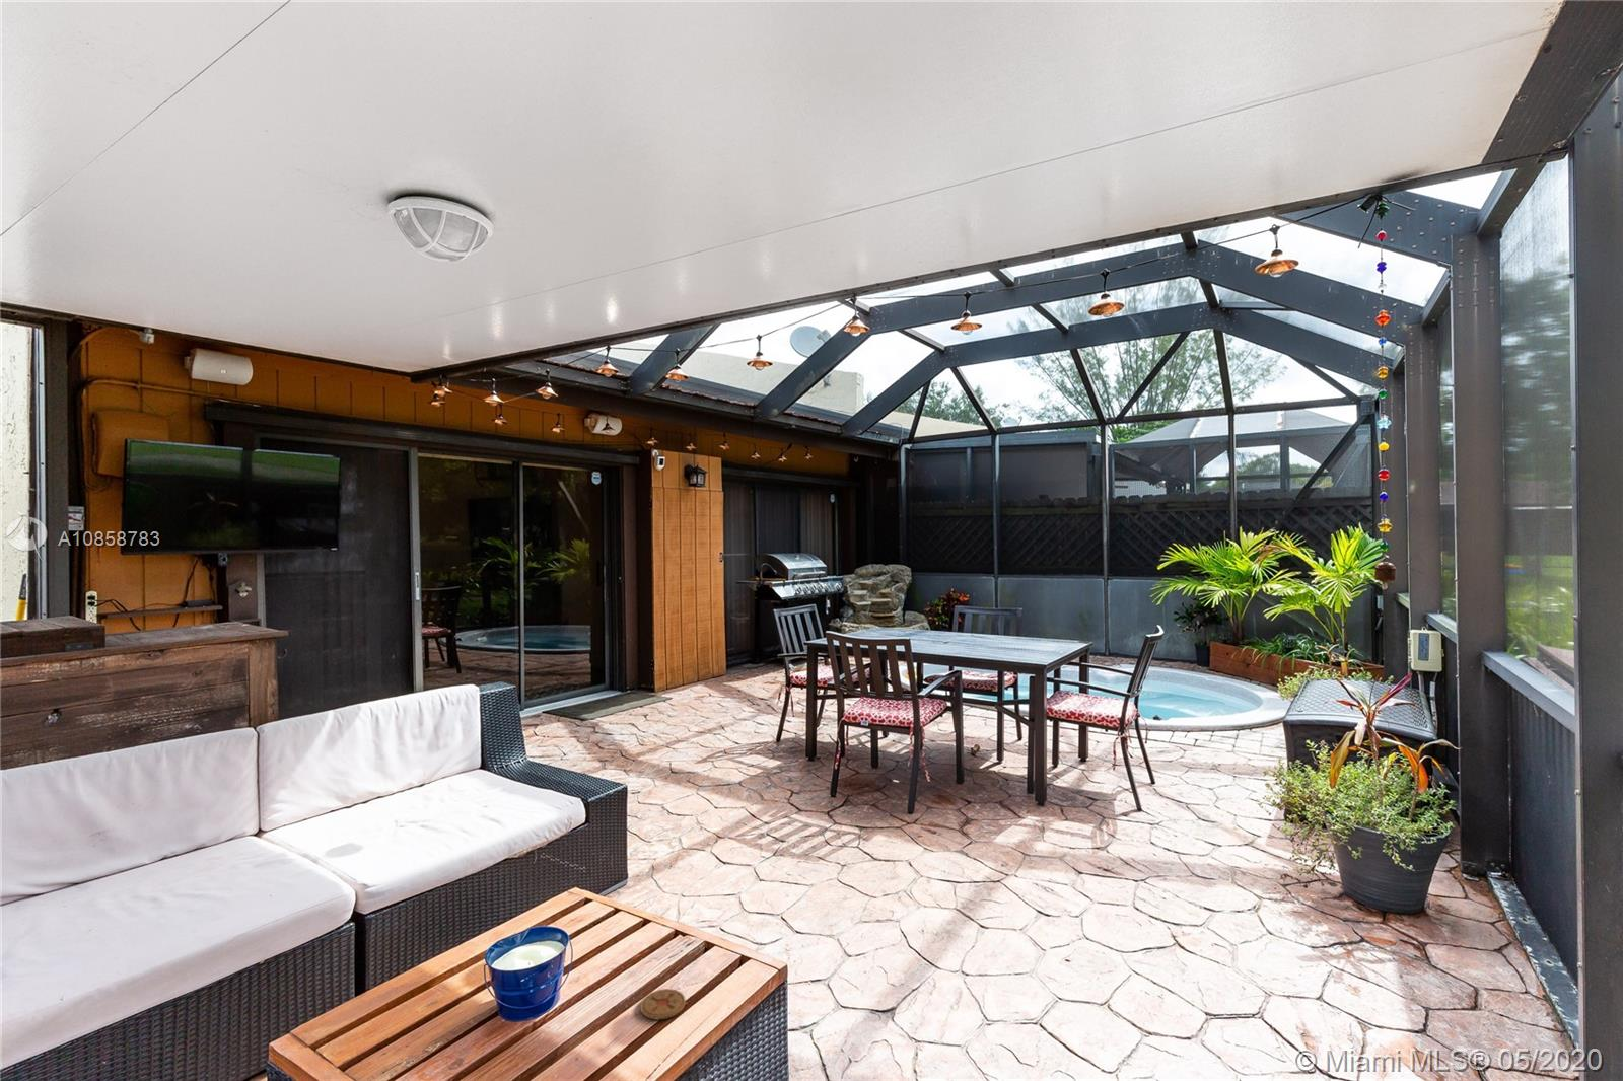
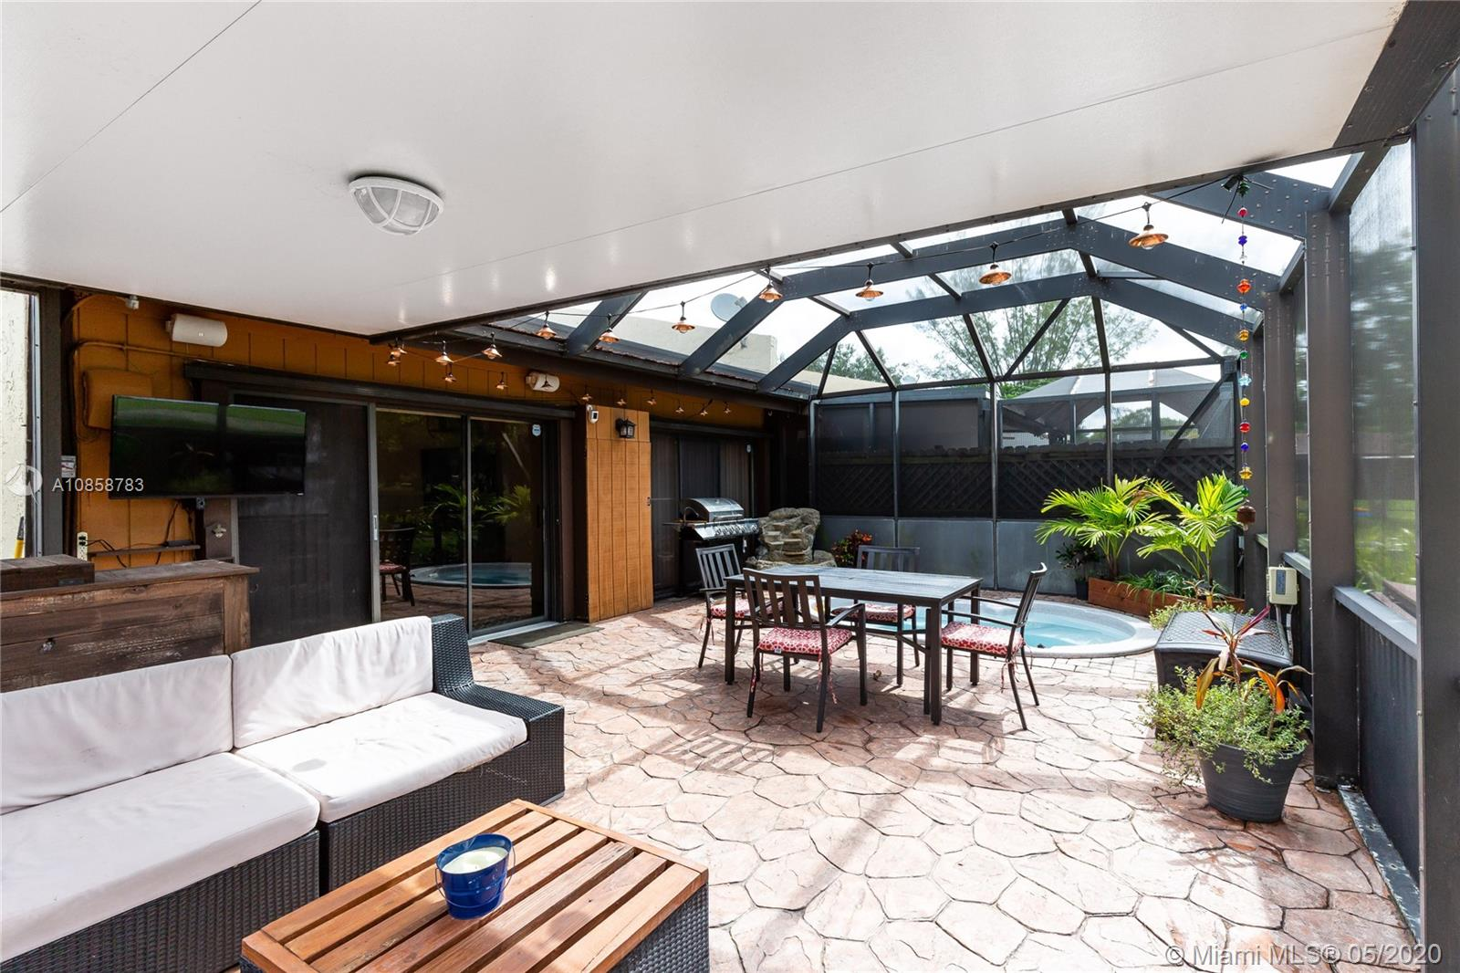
- coaster [640,988,687,1021]
